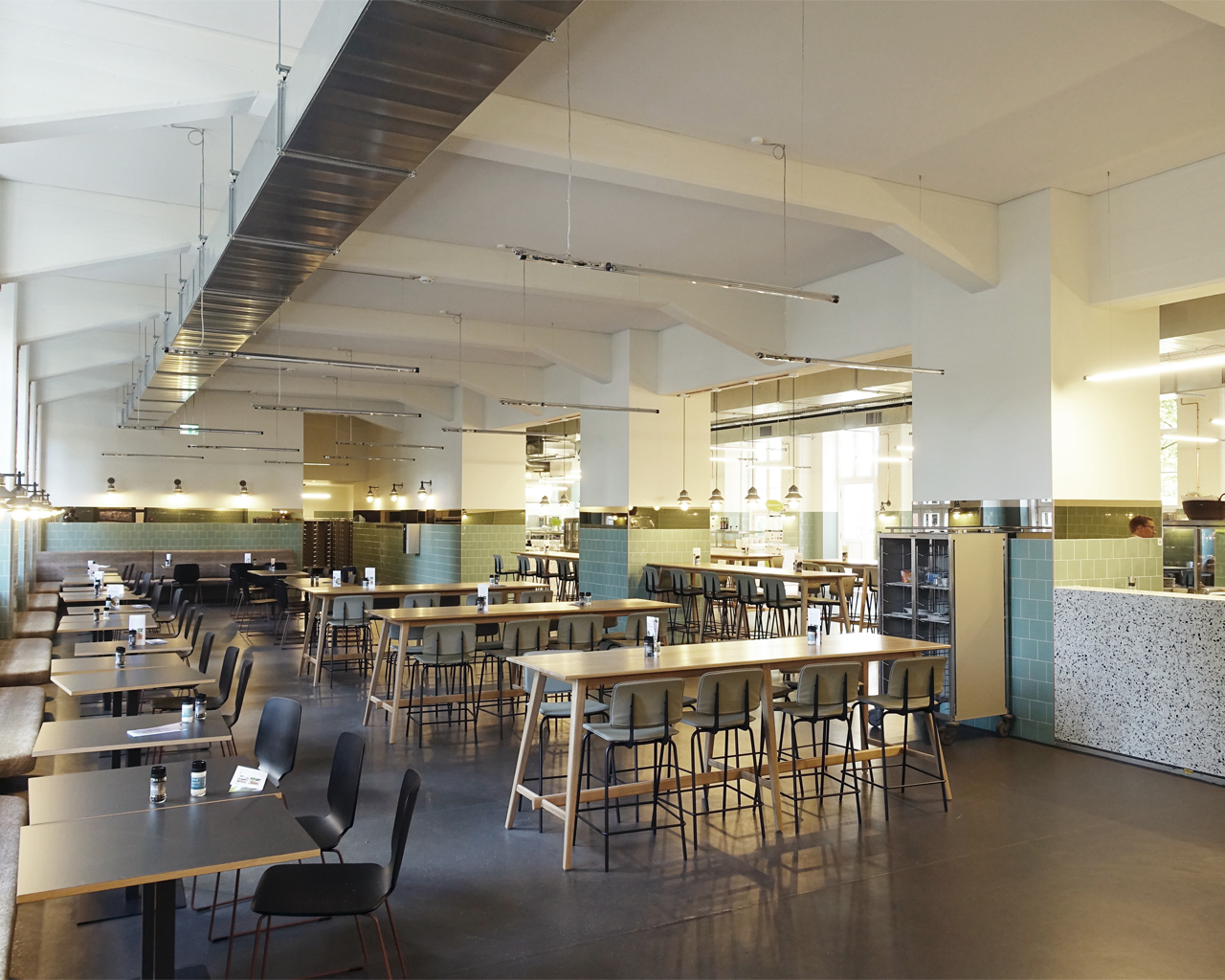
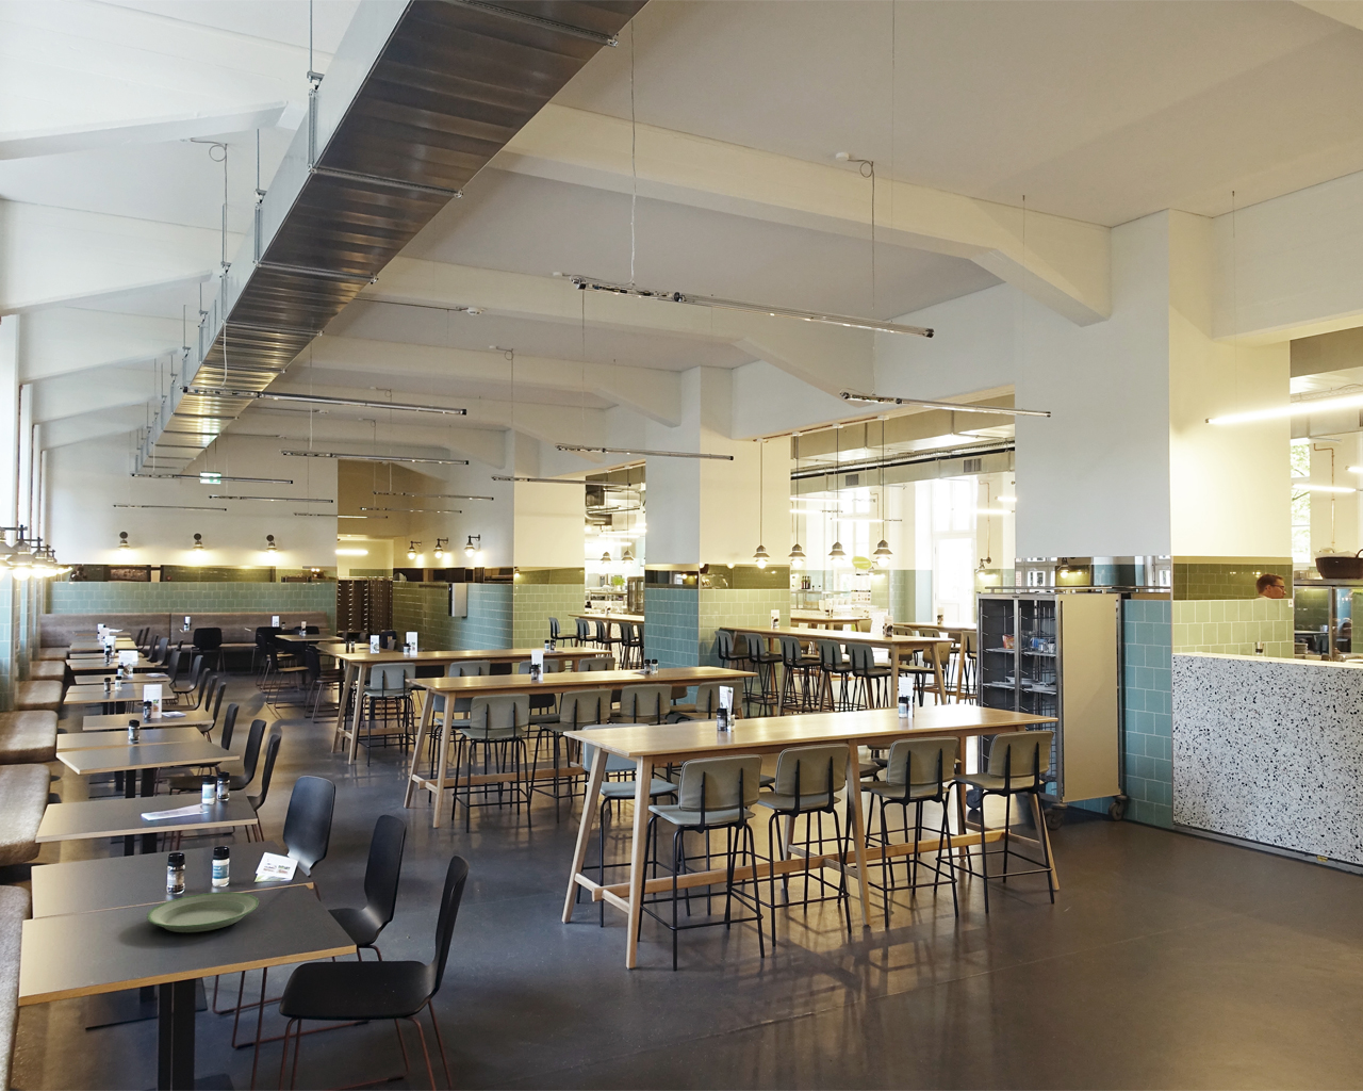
+ plate [146,891,260,933]
